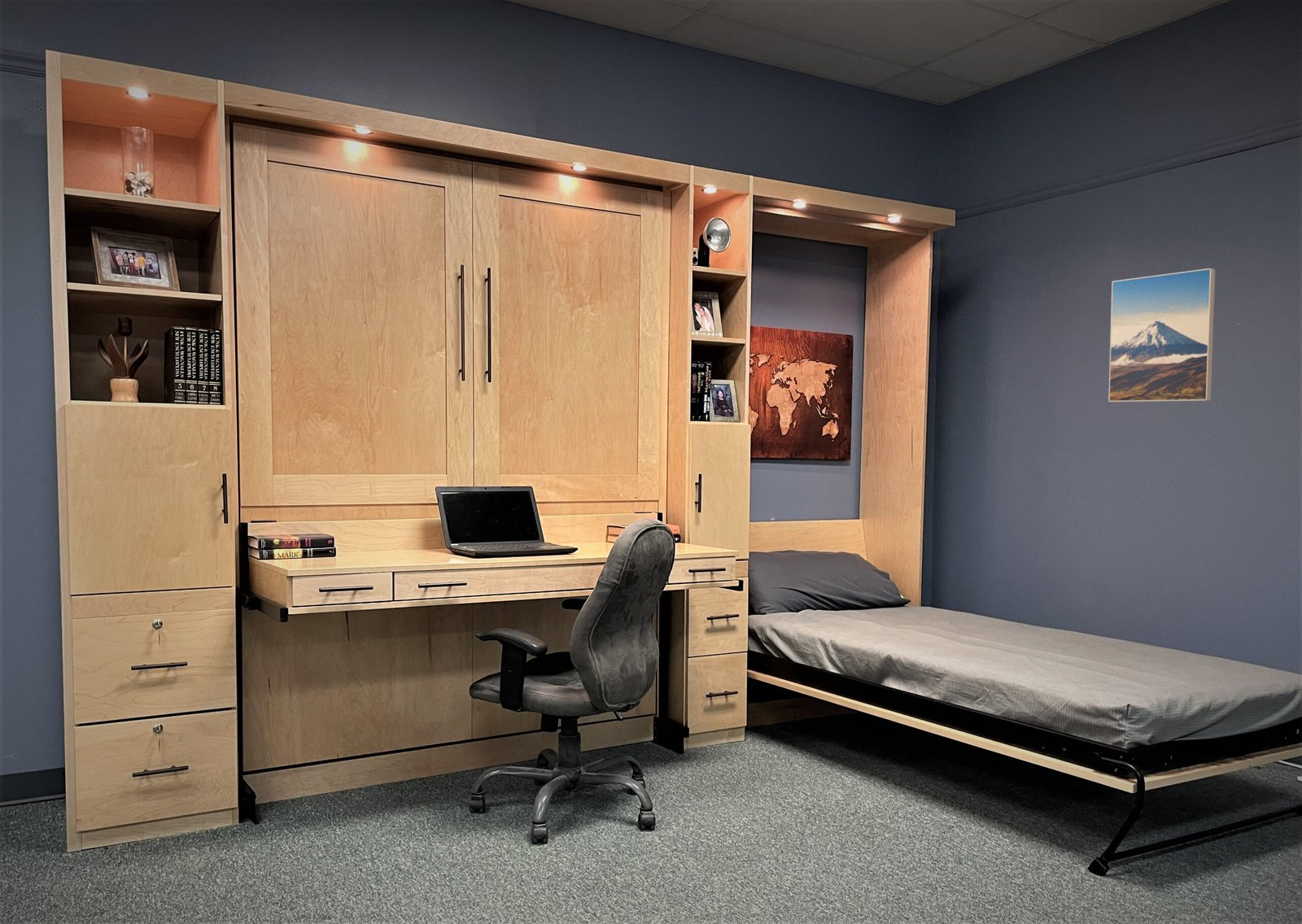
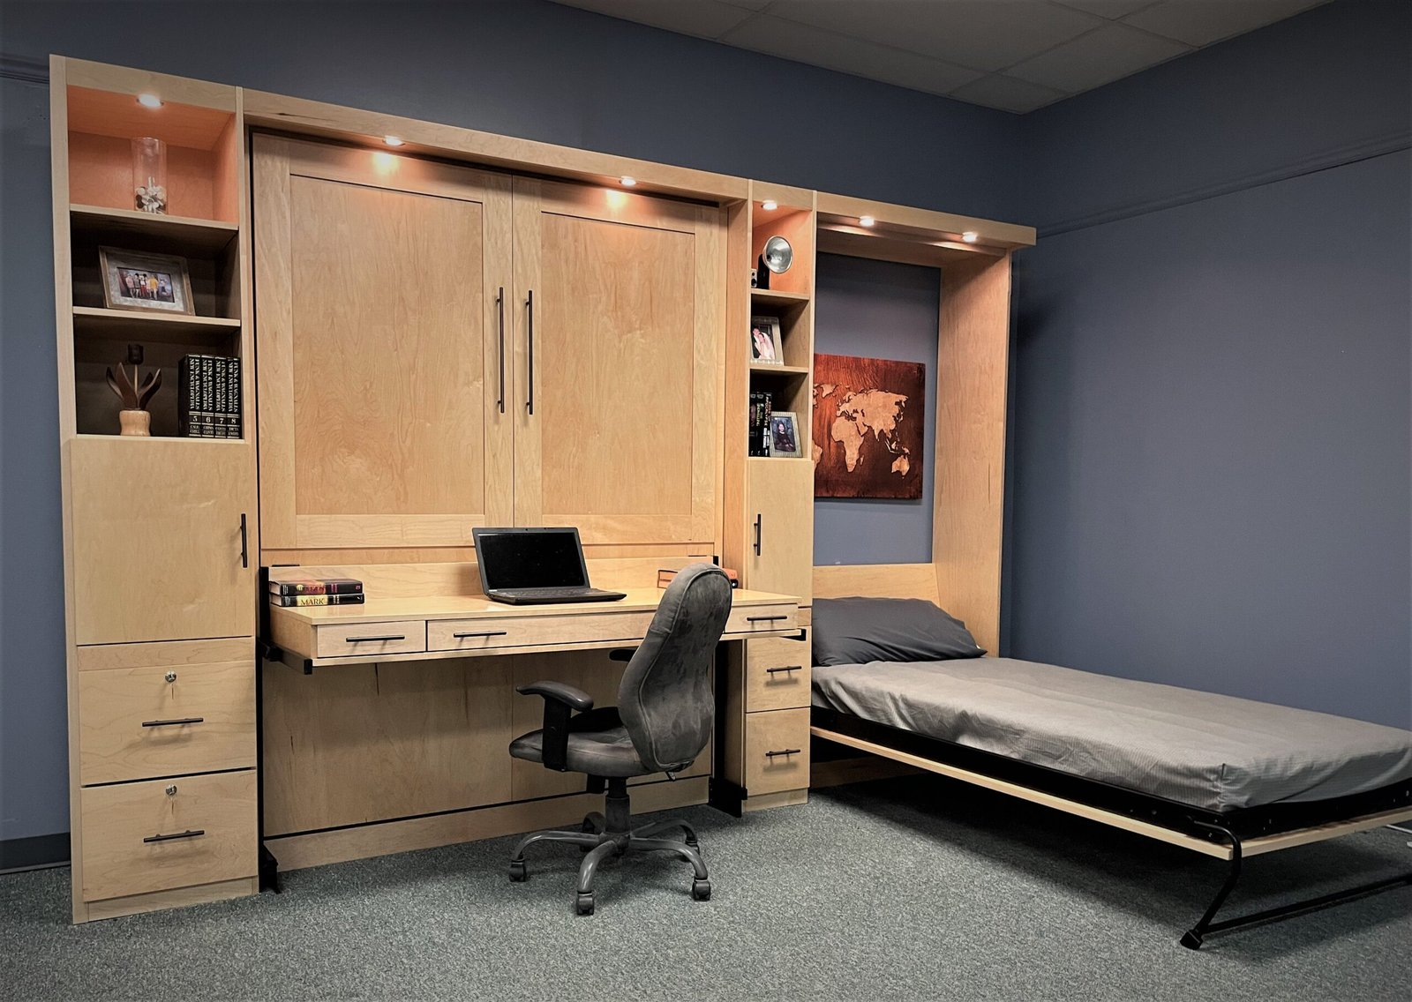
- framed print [1108,268,1216,403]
